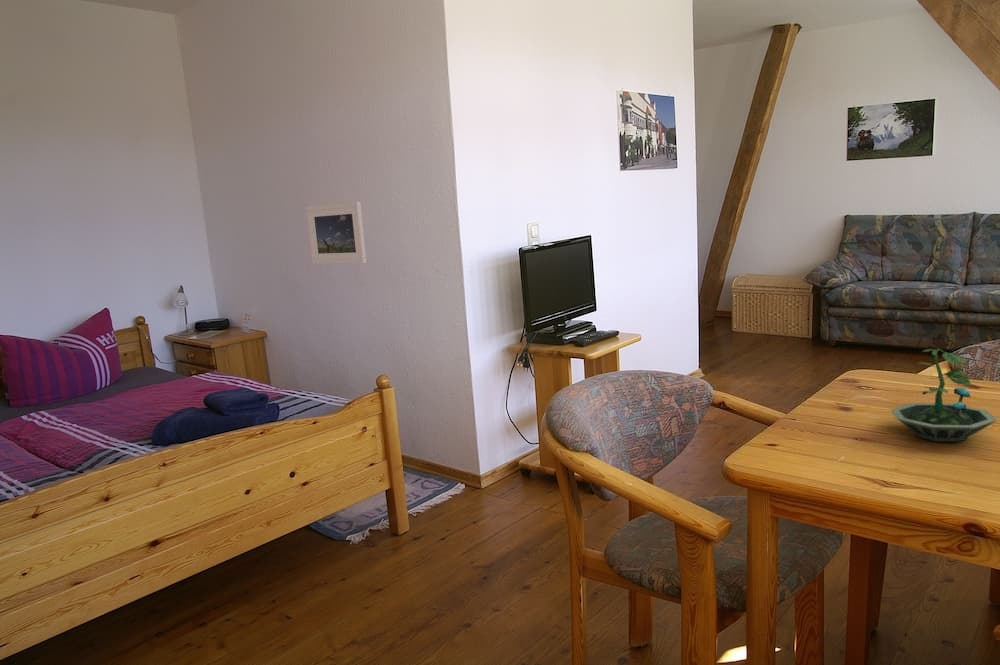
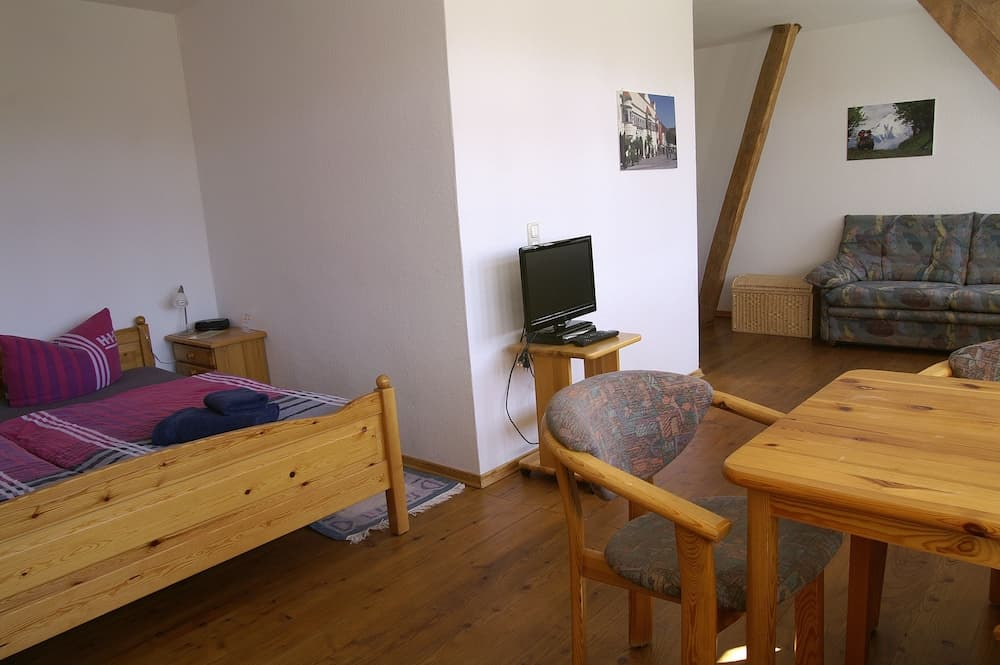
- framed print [305,201,367,265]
- terrarium [890,347,998,443]
